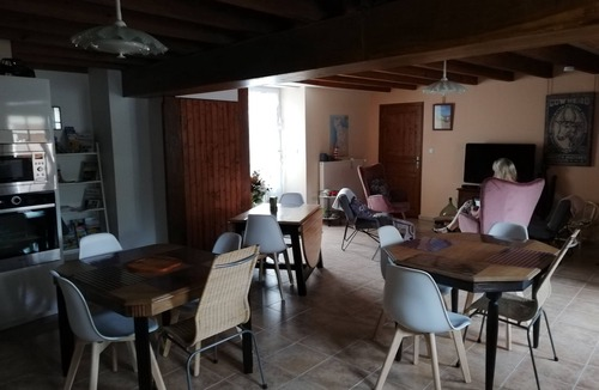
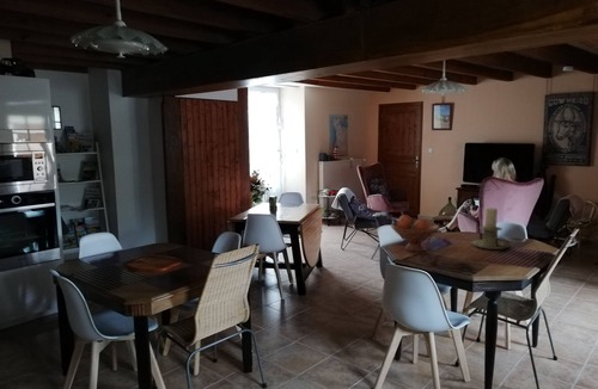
+ candle holder [470,206,511,251]
+ fruit bowl [390,214,441,253]
